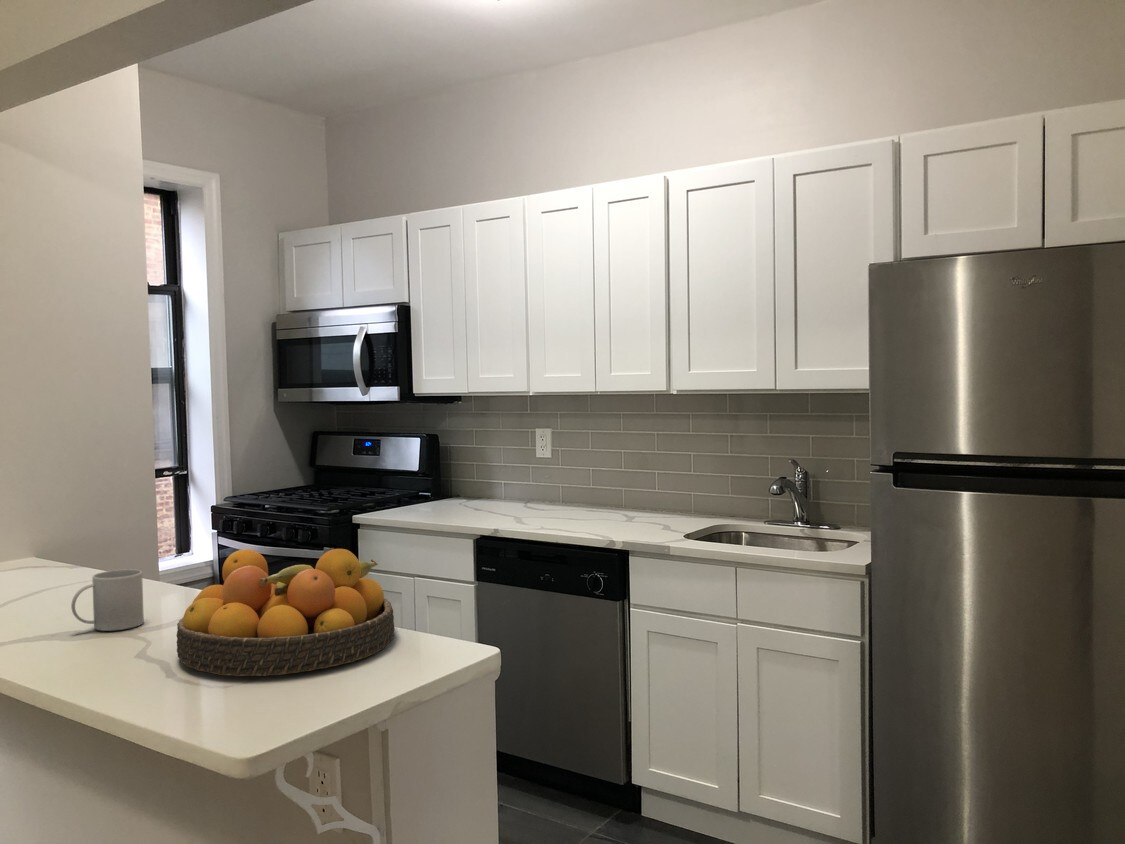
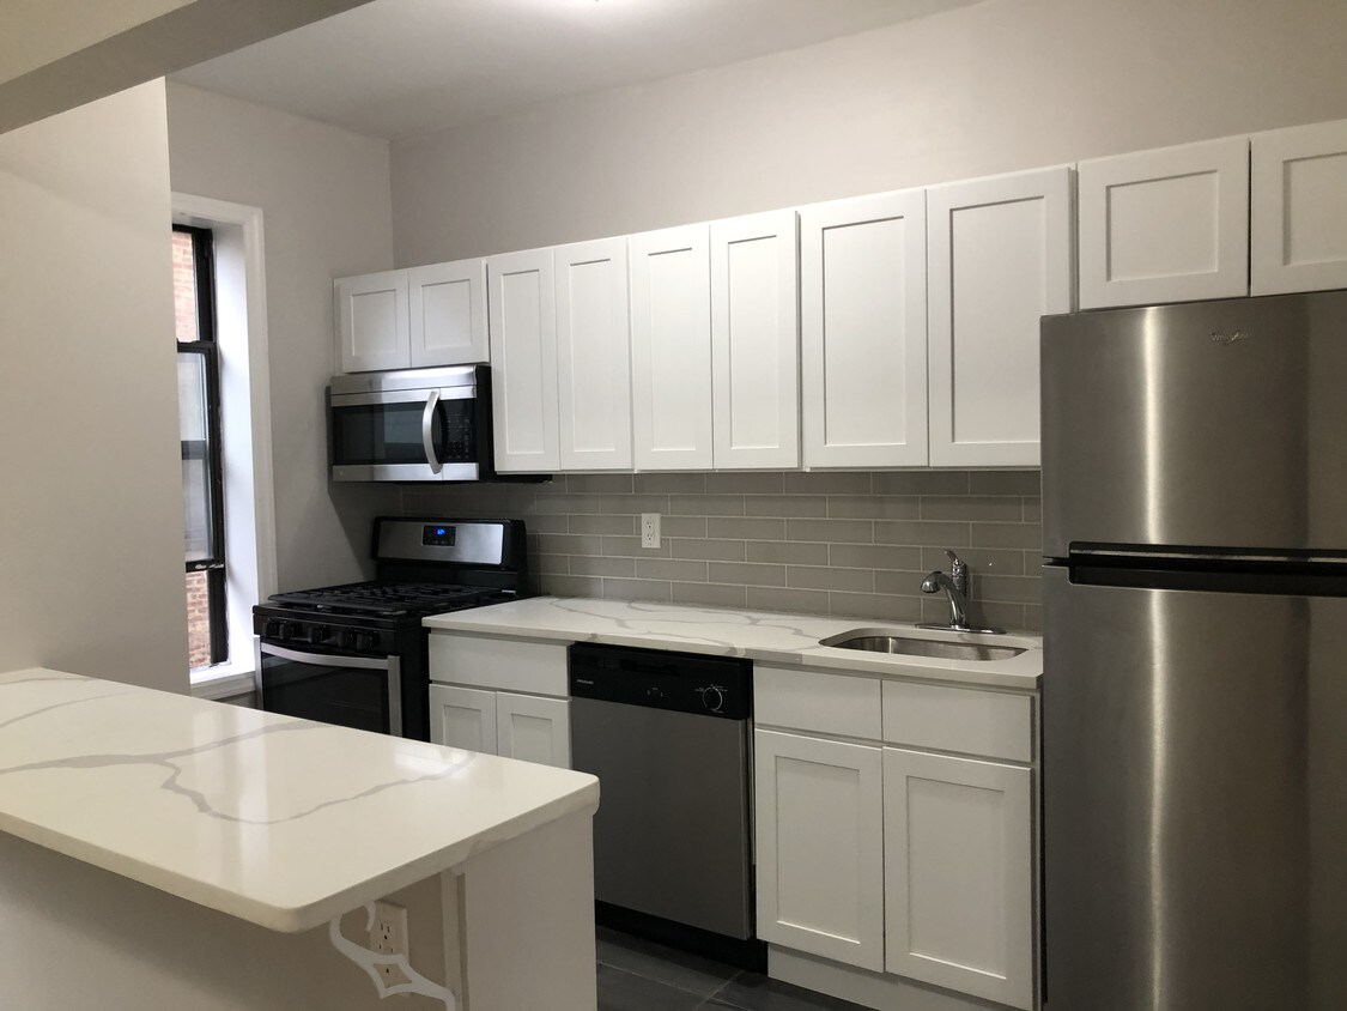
- fruit bowl [175,548,396,677]
- mug [70,568,145,632]
